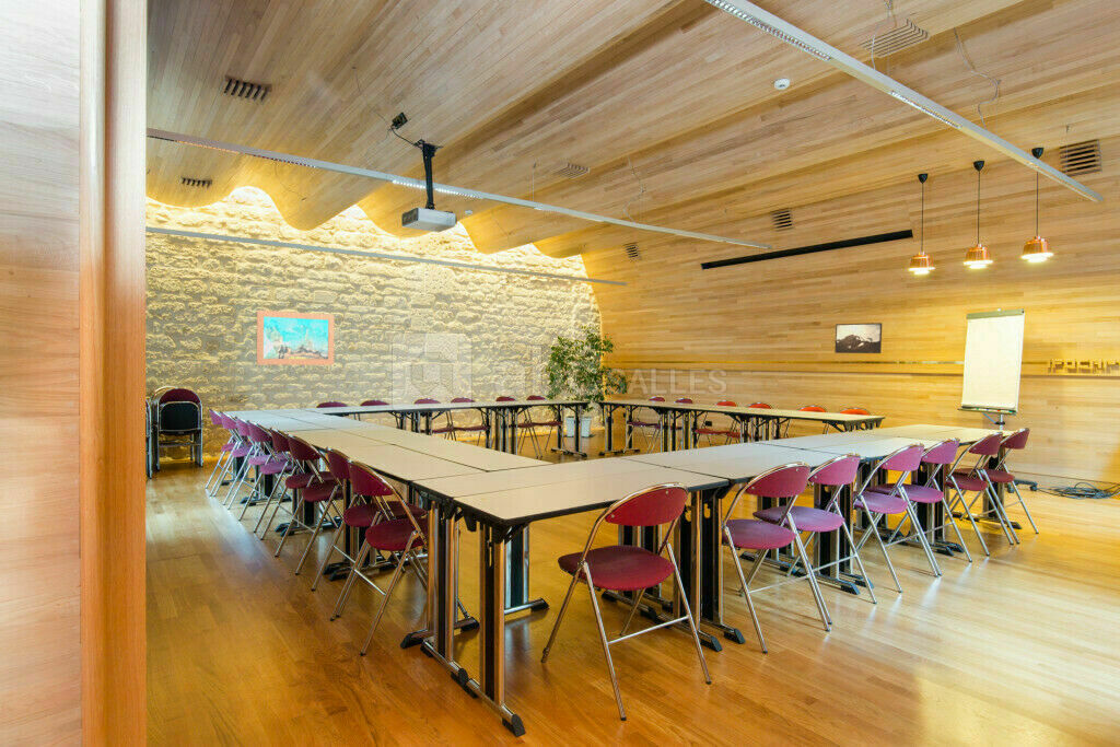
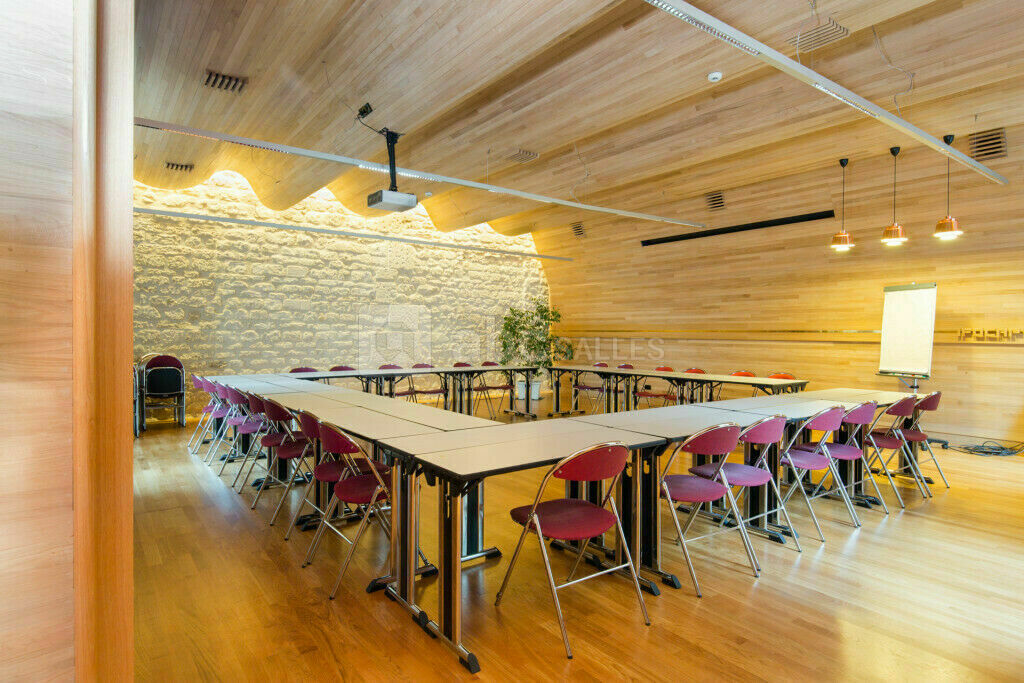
- wall art [256,310,336,366]
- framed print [833,322,883,354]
